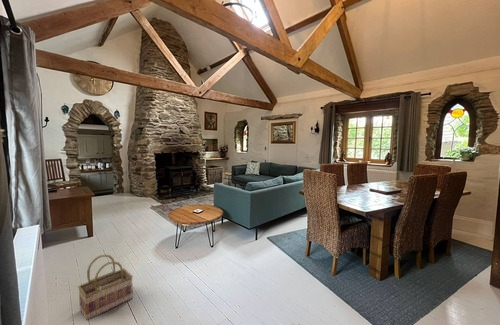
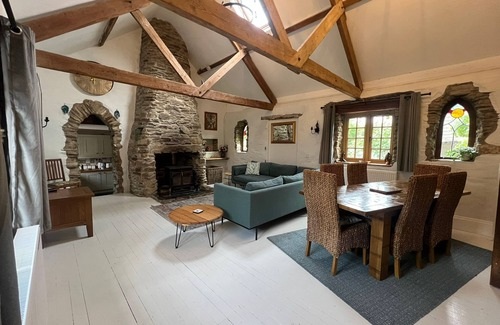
- basket [77,253,134,321]
